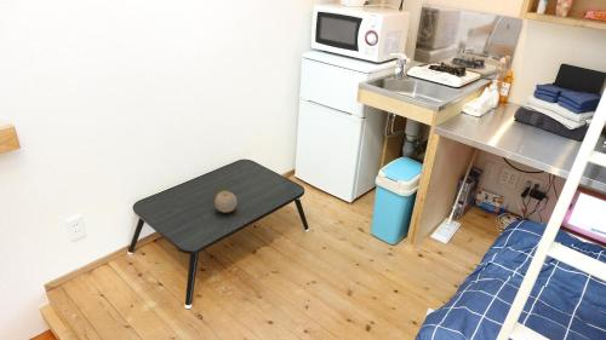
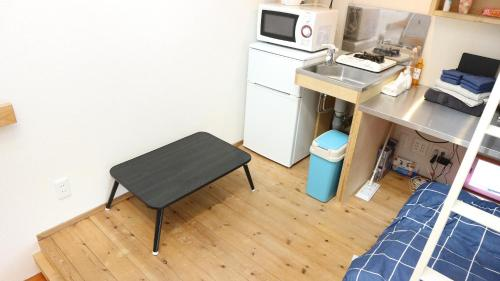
- fruit [213,190,238,214]
